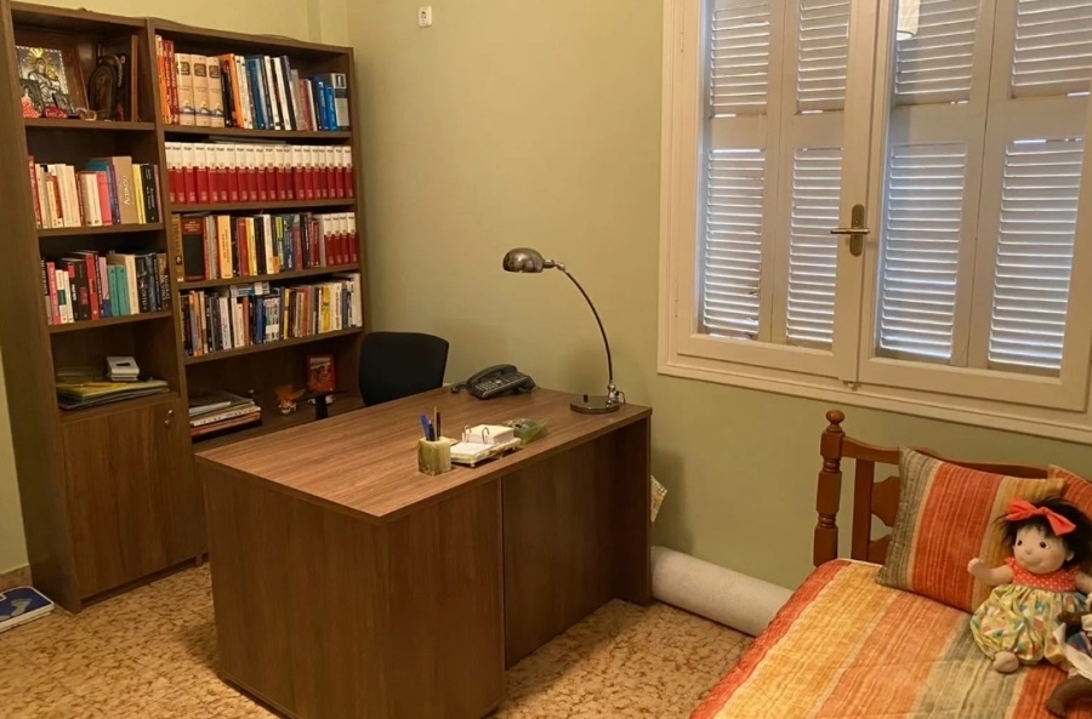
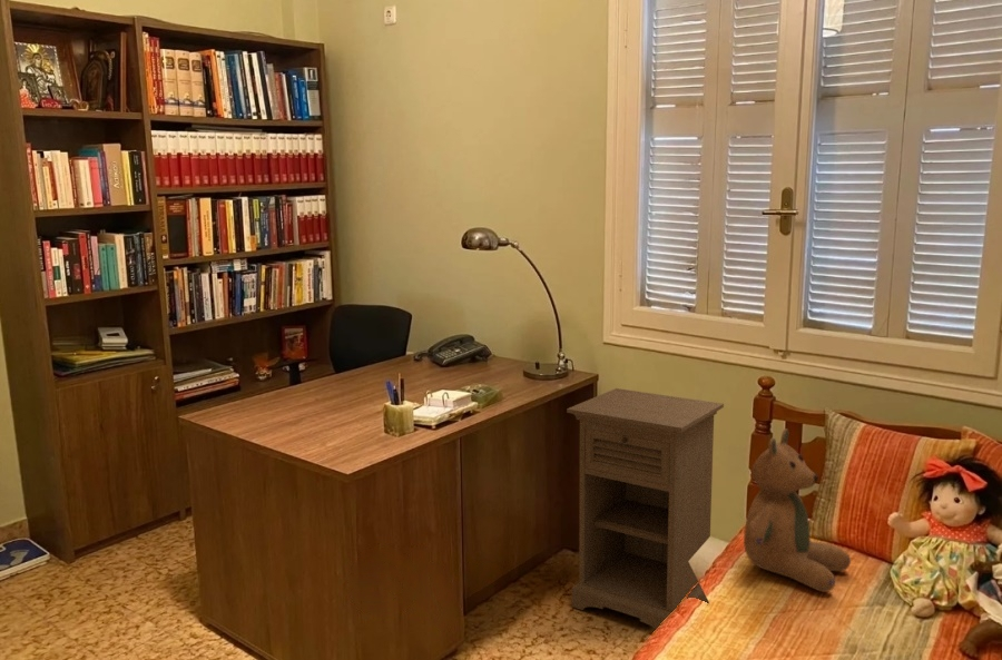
+ teddy bear [743,427,852,593]
+ nightstand [566,387,725,630]
